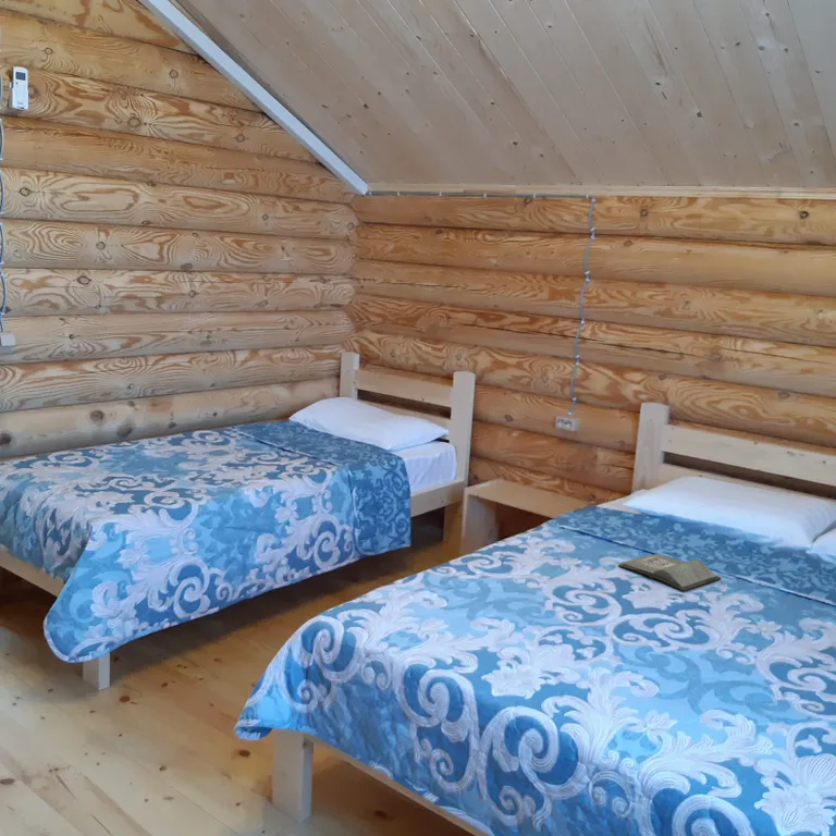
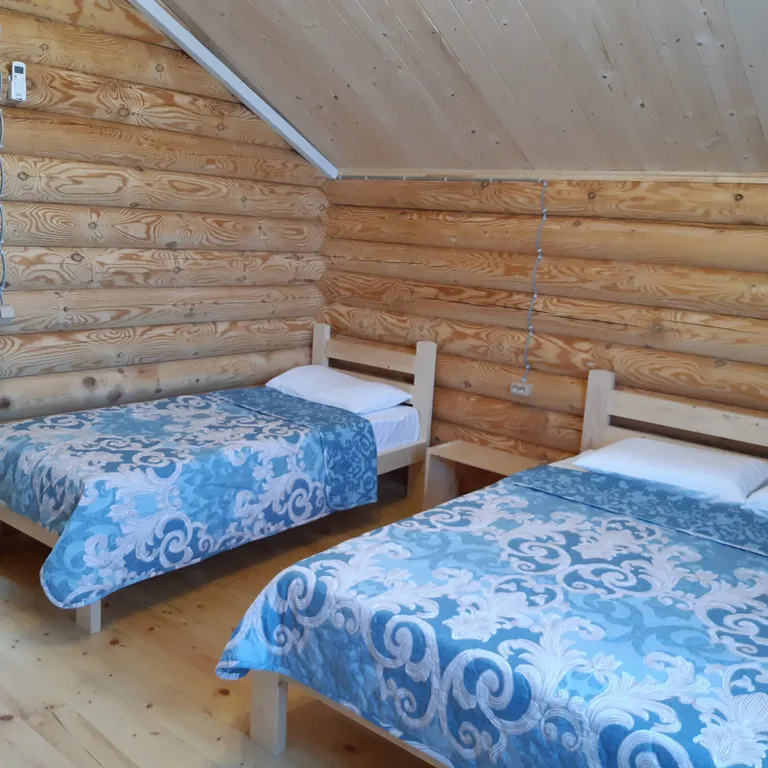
- hardback book [617,553,723,592]
